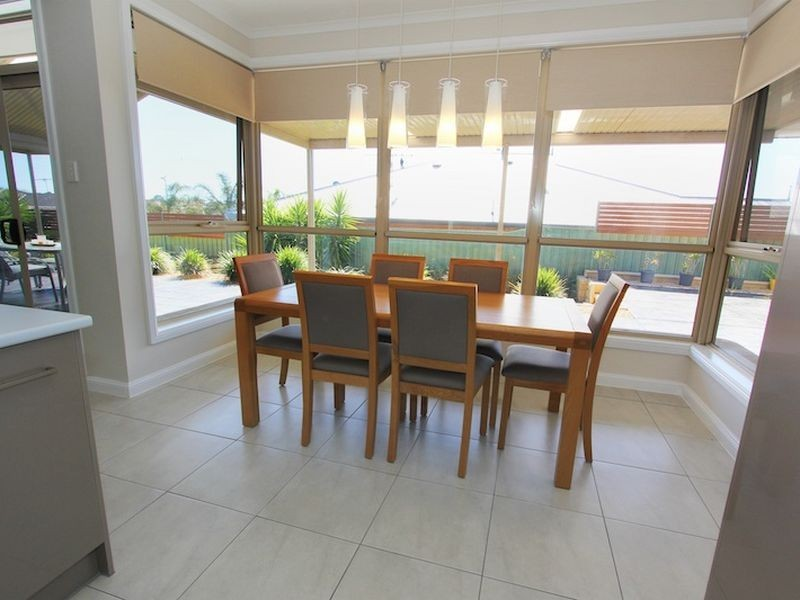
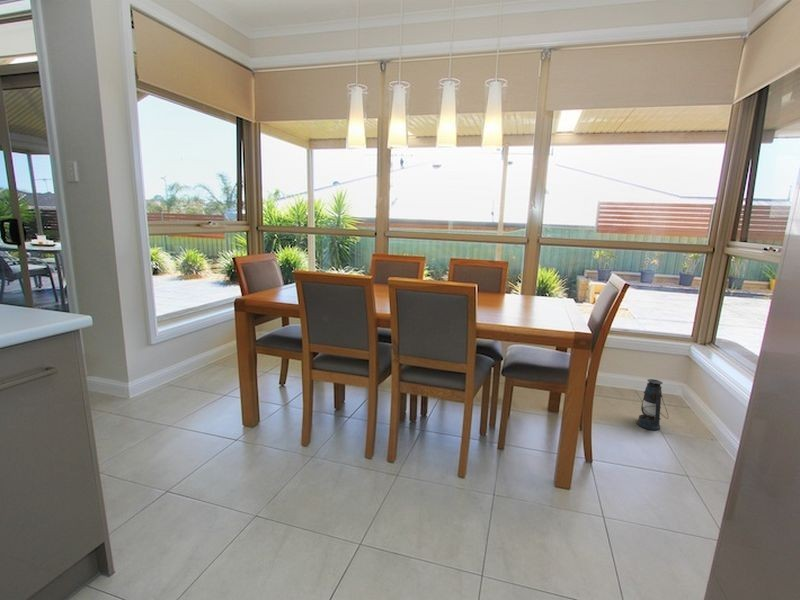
+ lantern [636,378,669,431]
